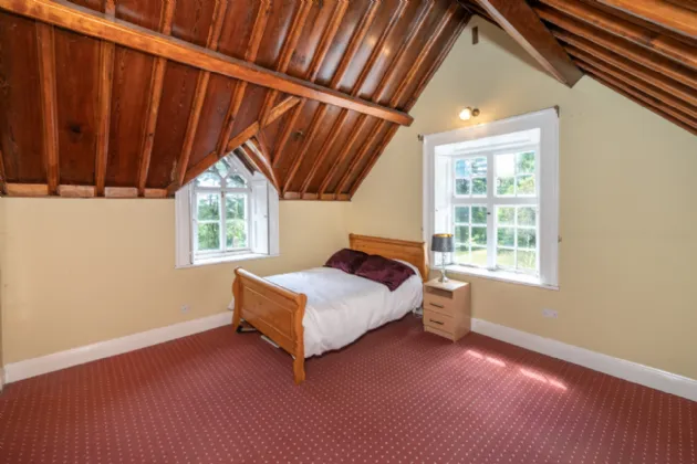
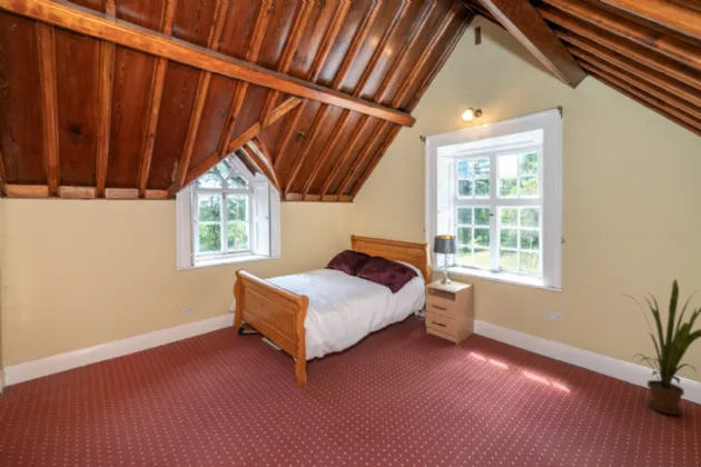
+ house plant [621,278,701,416]
